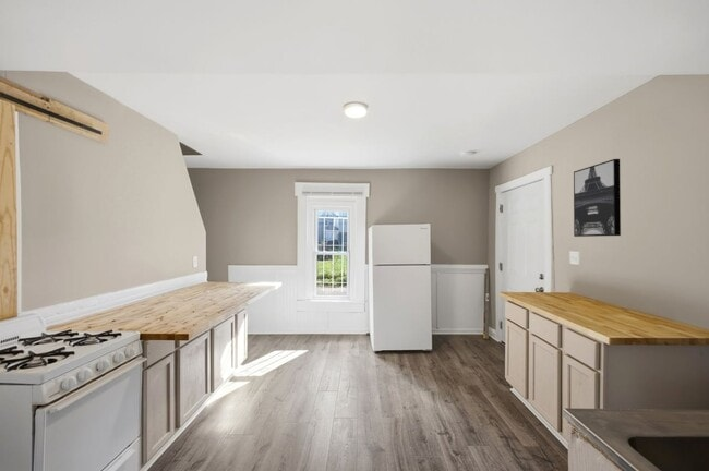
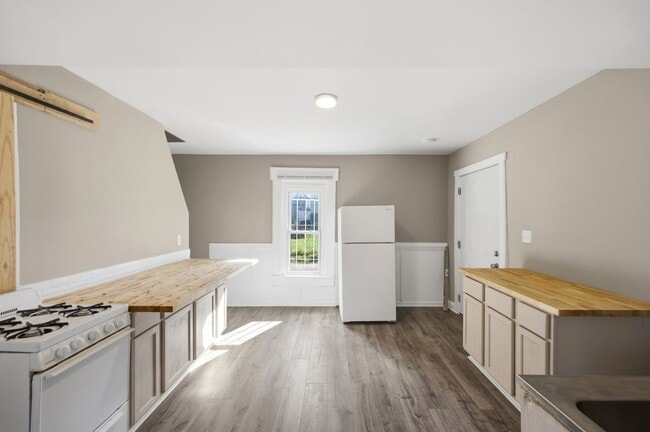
- wall art [573,158,622,238]
